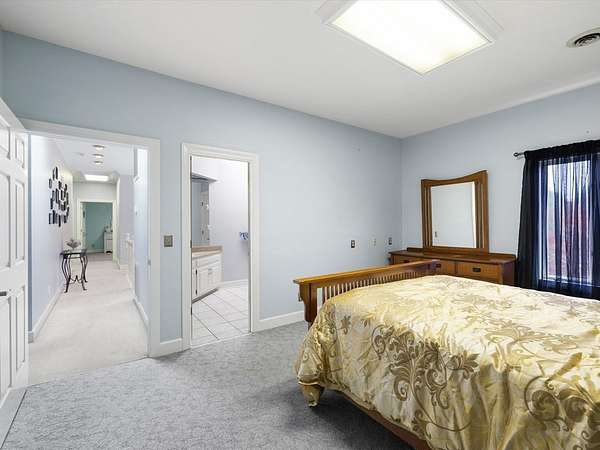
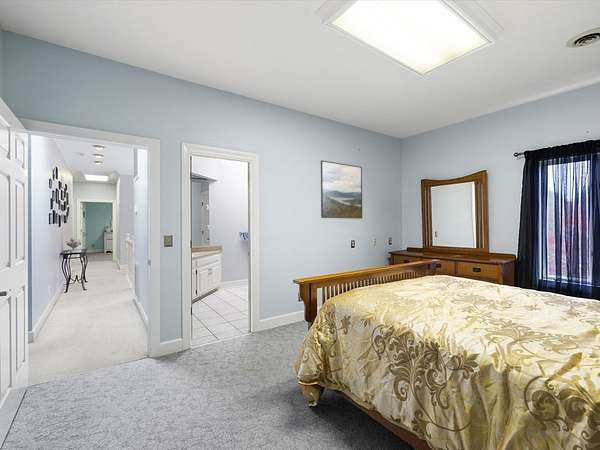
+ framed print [320,160,363,220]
